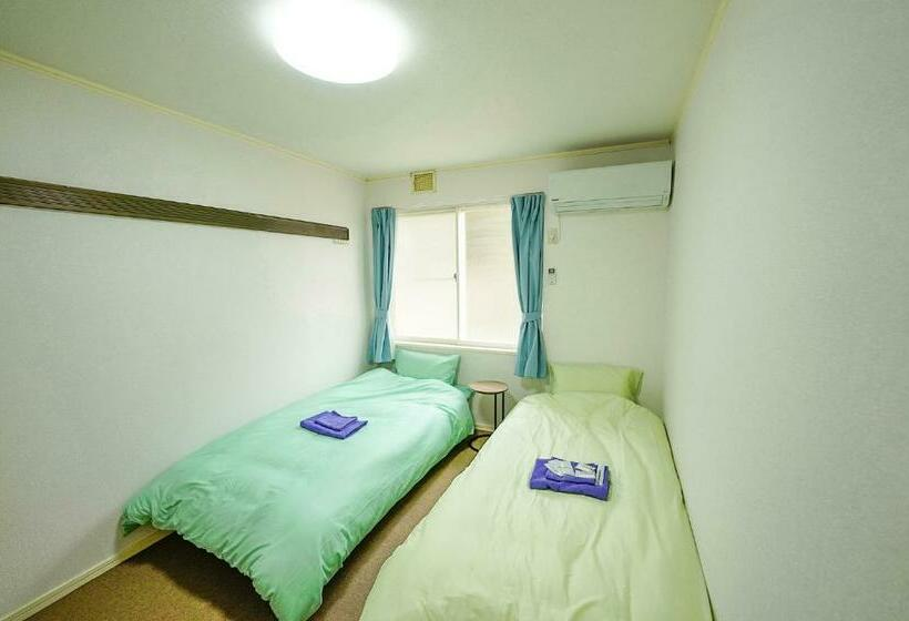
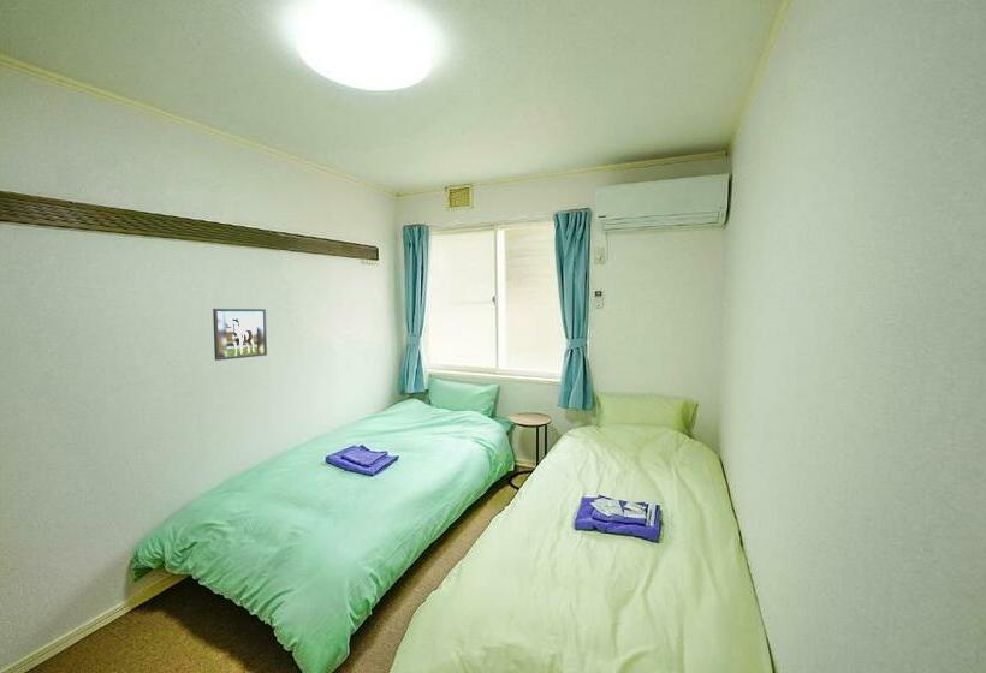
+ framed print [212,308,268,362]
